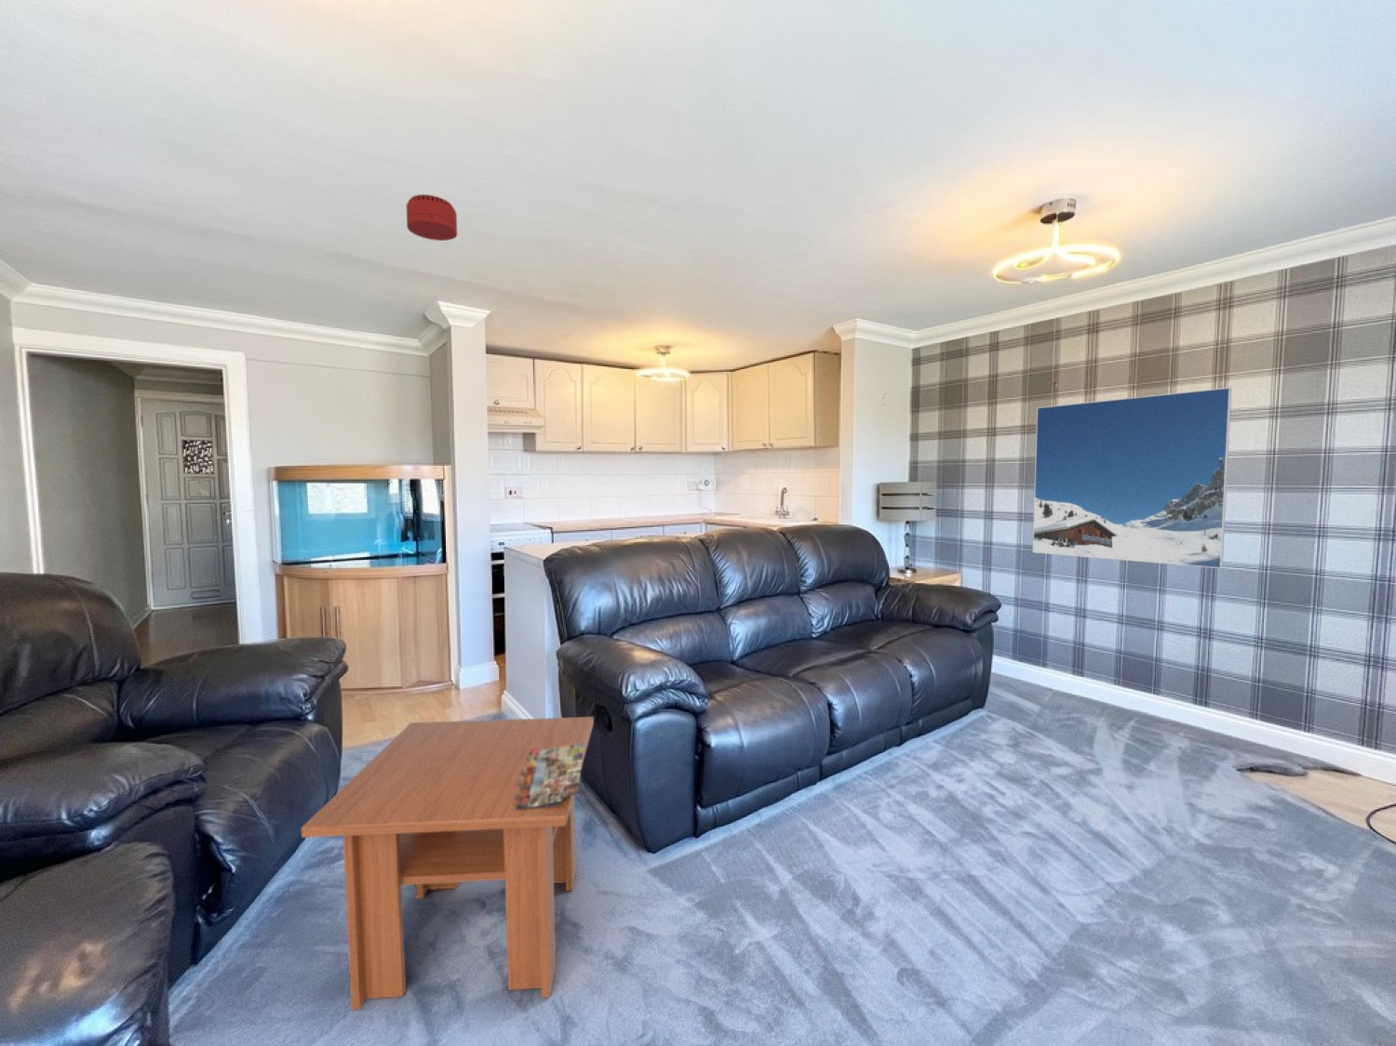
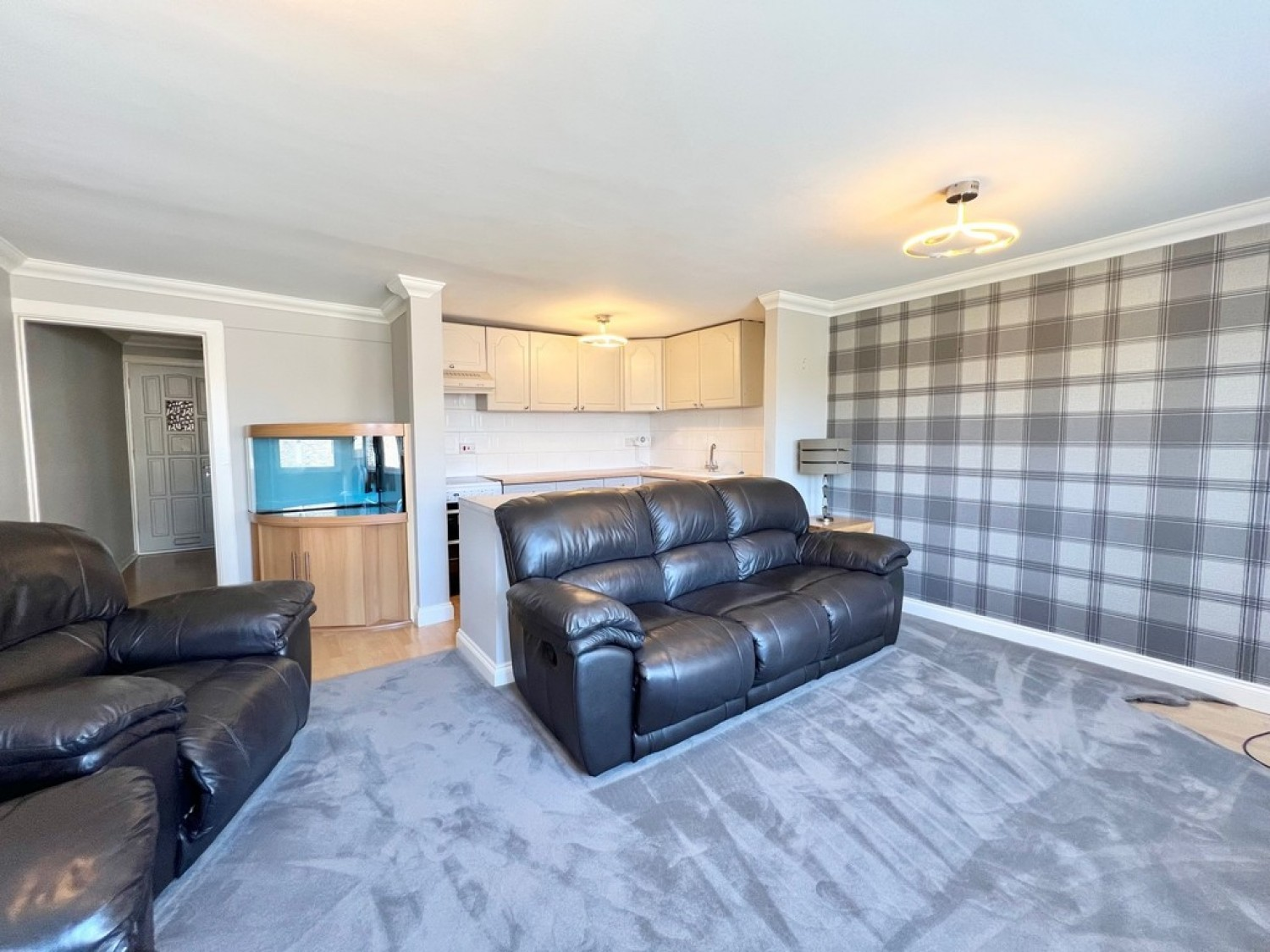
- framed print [1032,387,1232,569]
- magazine [516,743,584,810]
- smoke detector [406,193,458,242]
- coffee table [300,716,595,1012]
